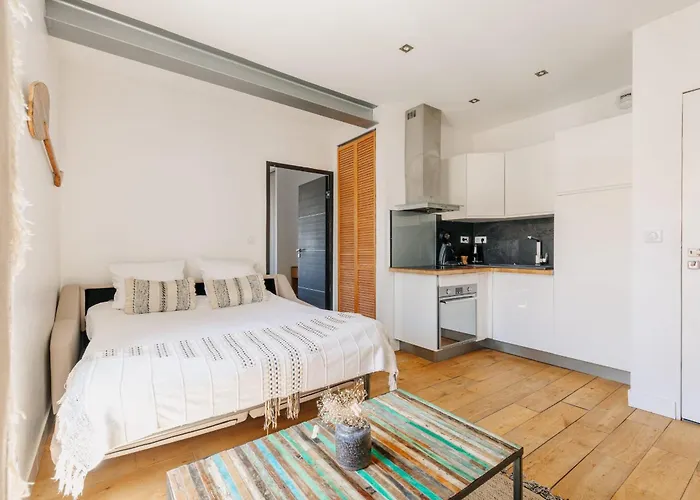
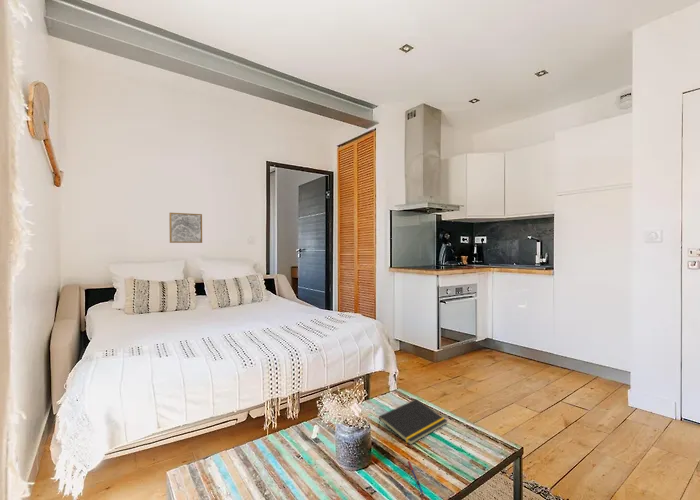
+ wall art [168,212,203,244]
+ notepad [377,398,449,446]
+ pen [406,460,424,496]
